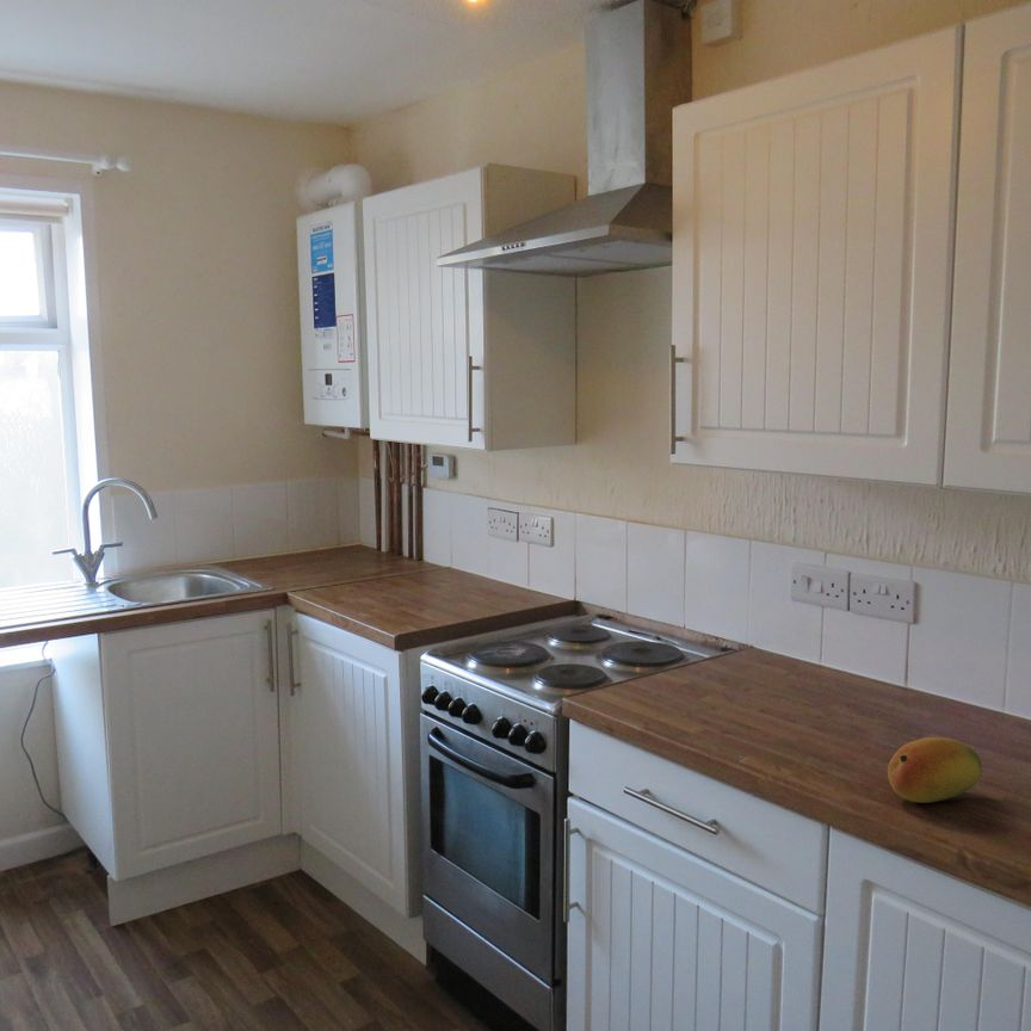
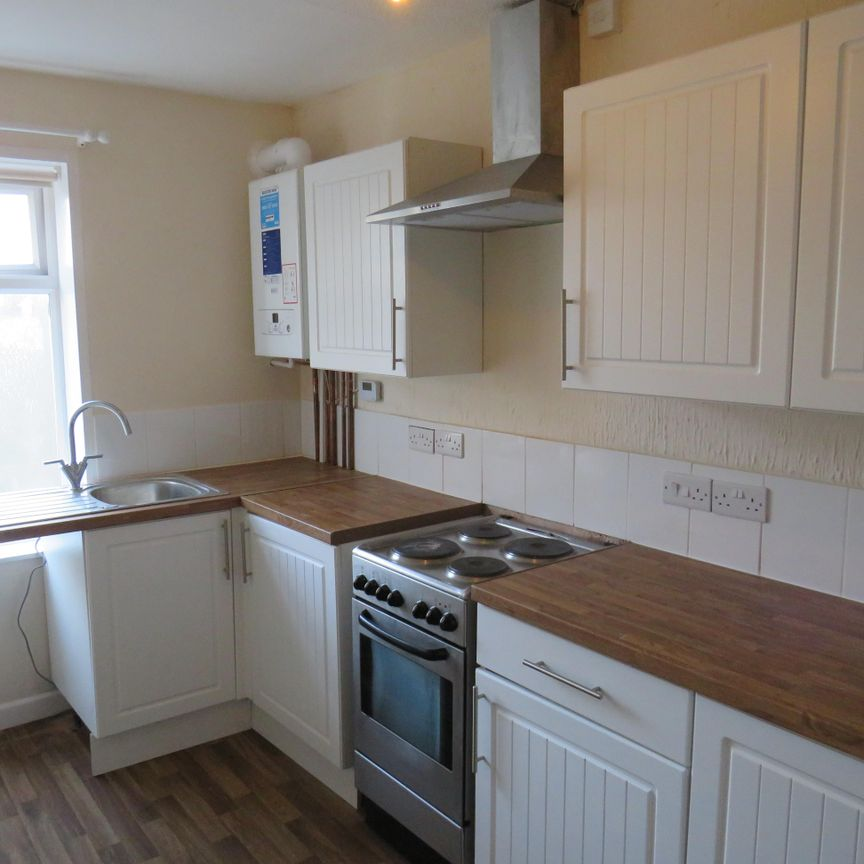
- fruit [887,736,983,804]
